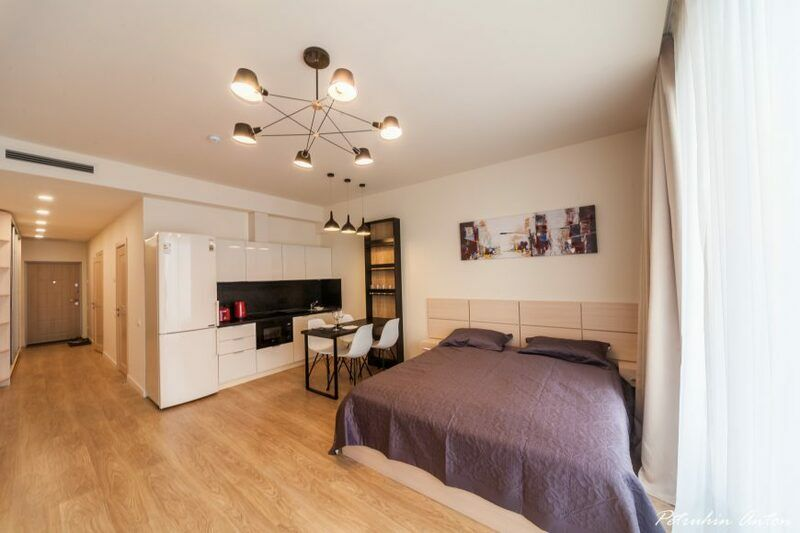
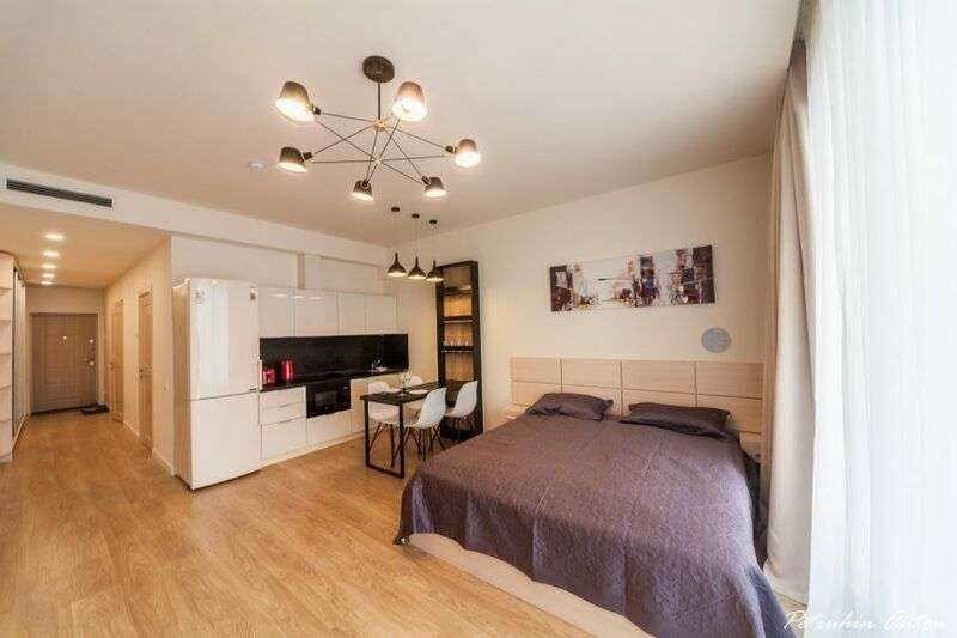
+ decorative medallion [700,327,733,354]
